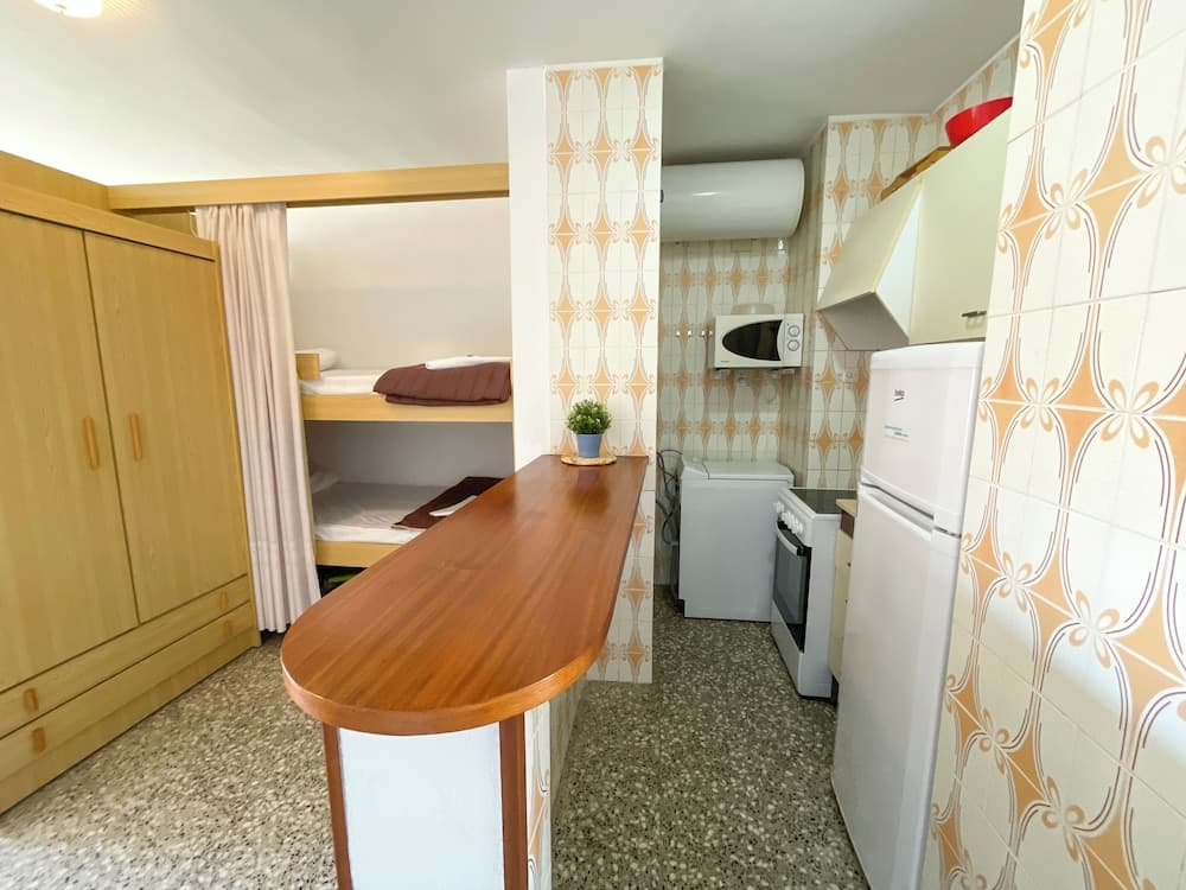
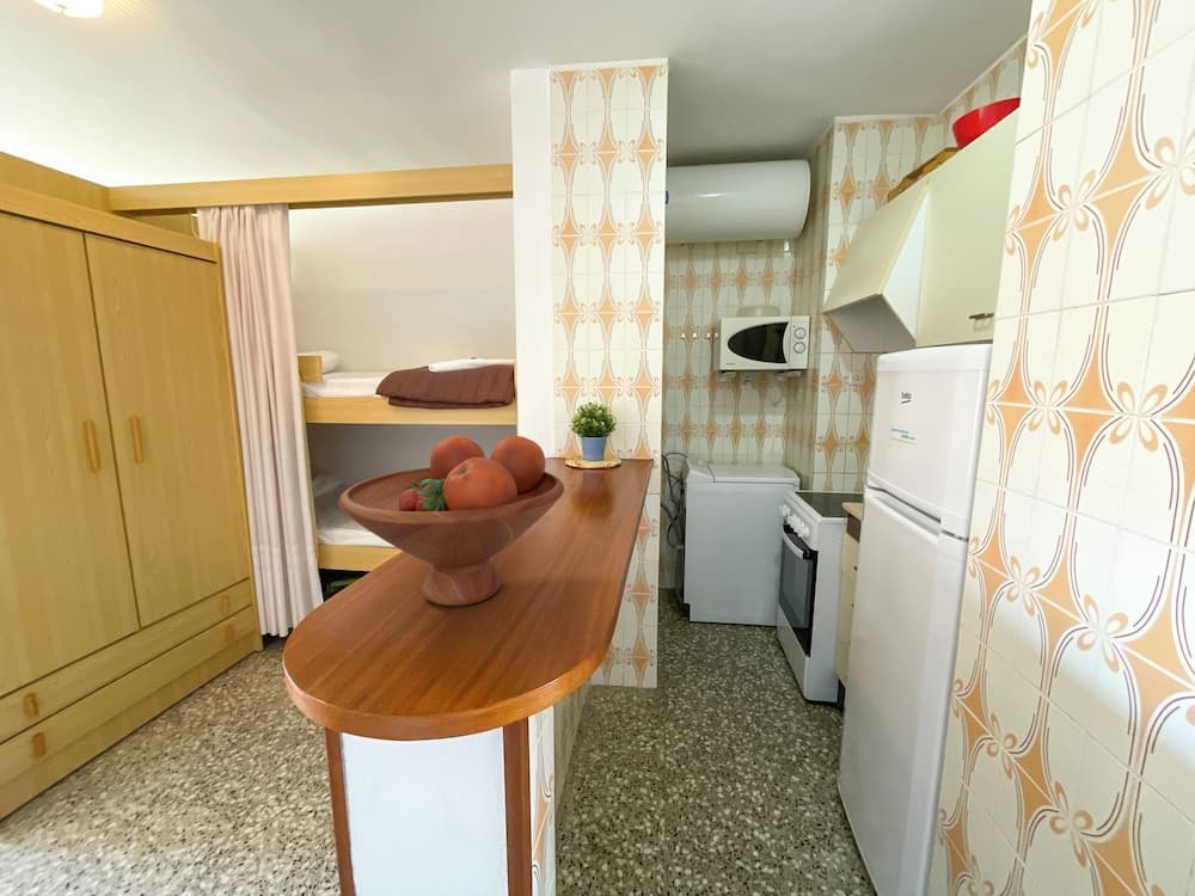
+ fruit bowl [337,435,565,607]
